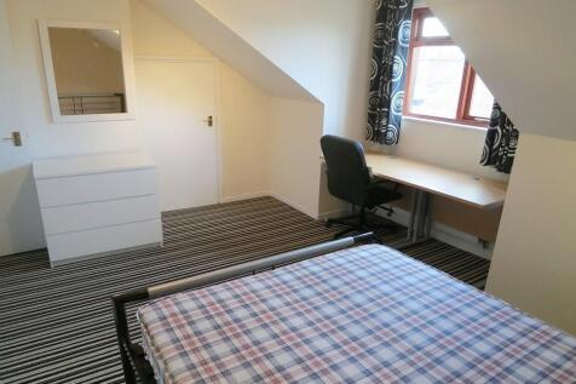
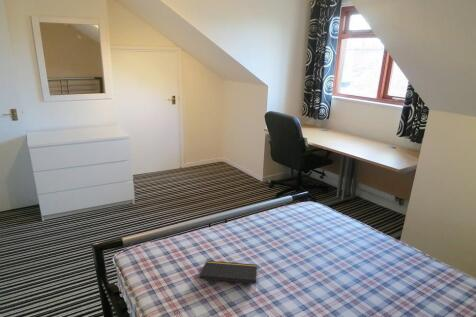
+ notepad [198,260,258,284]
